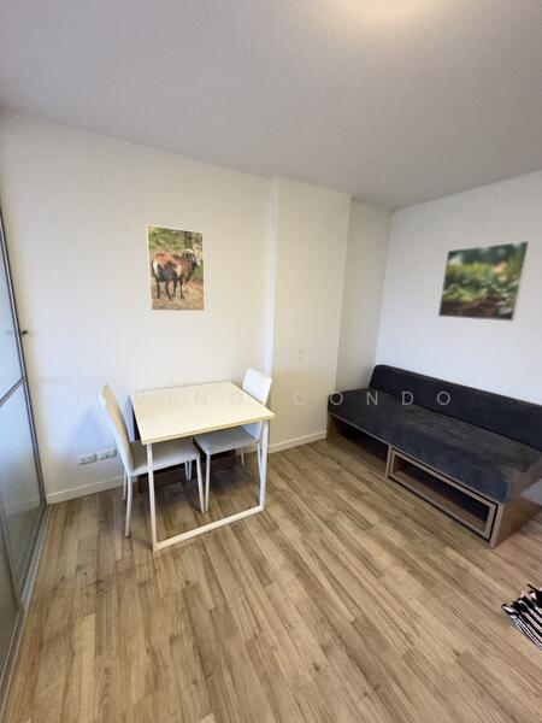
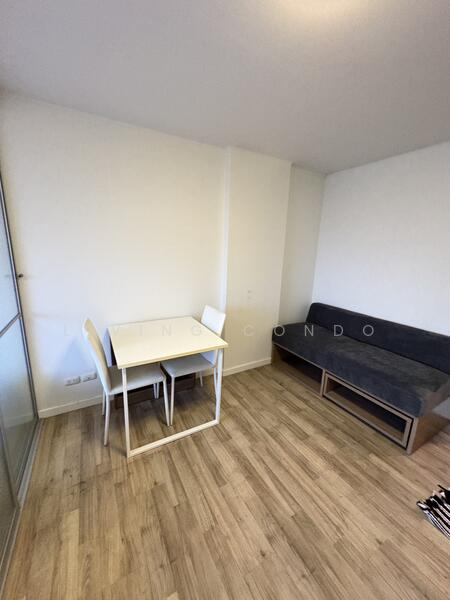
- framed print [436,240,532,323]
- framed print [145,224,206,312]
